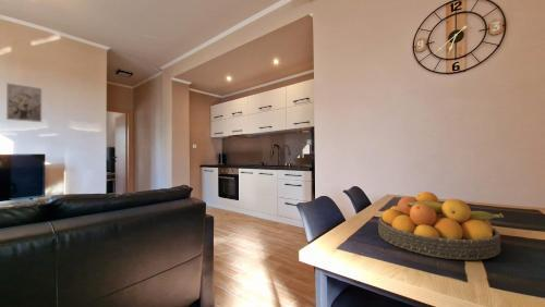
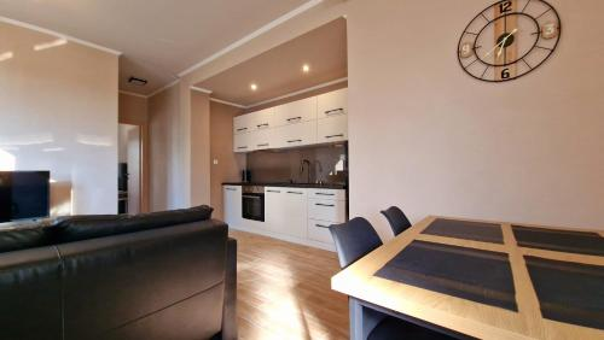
- wall art [5,82,43,123]
- fruit bowl [377,191,505,261]
